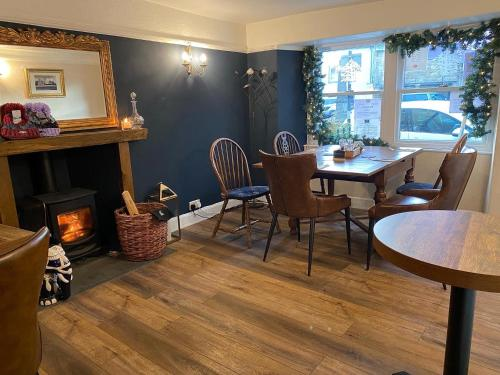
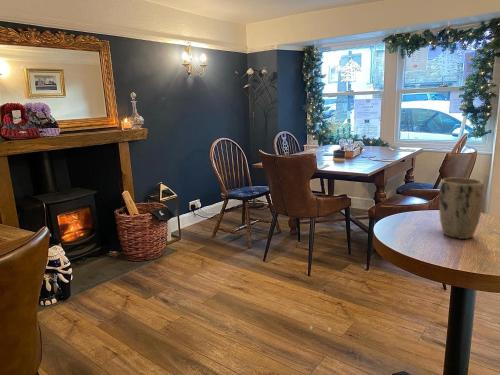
+ plant pot [438,177,485,240]
